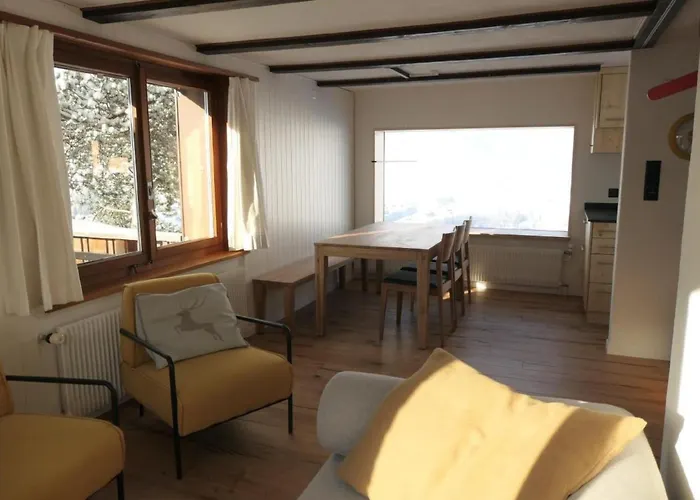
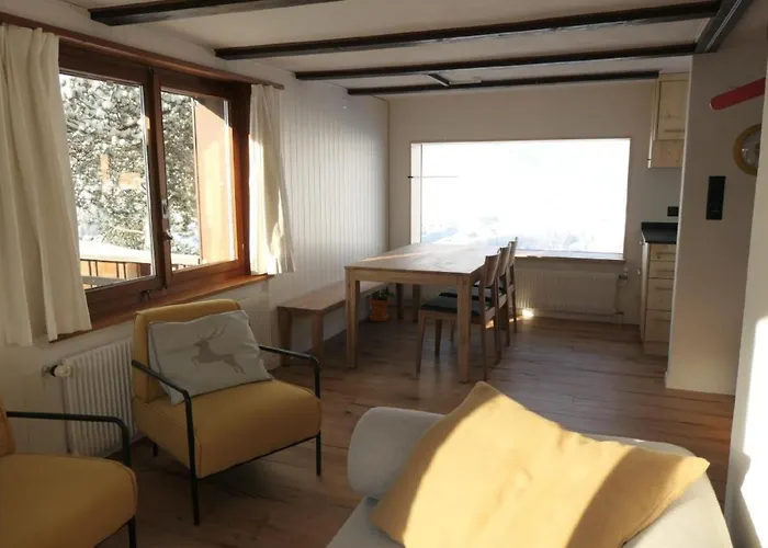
+ potted plant [364,288,397,322]
